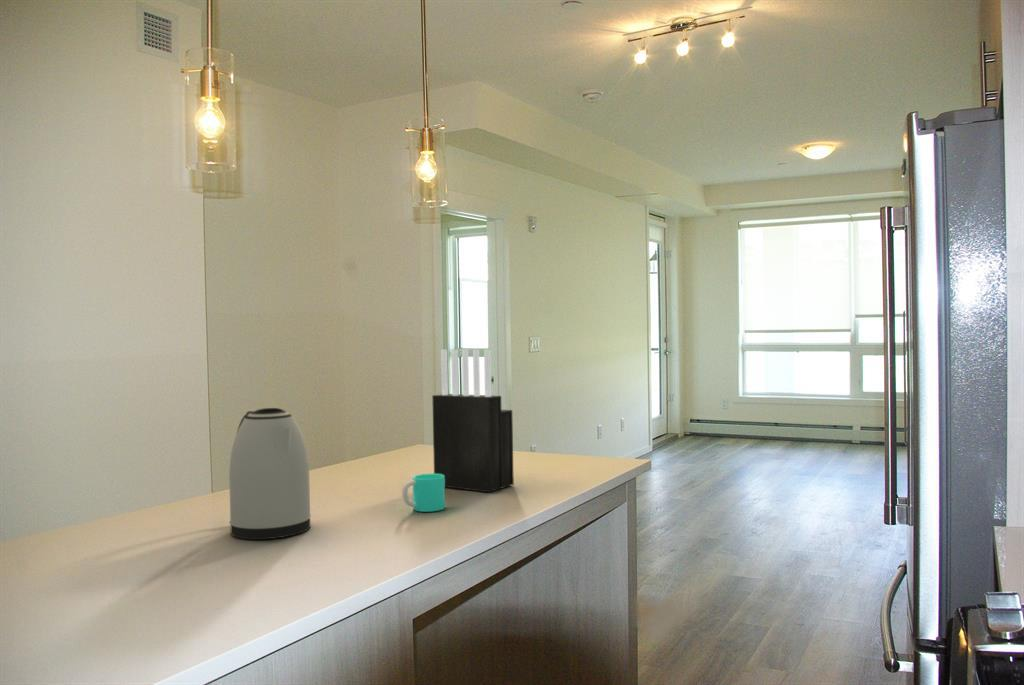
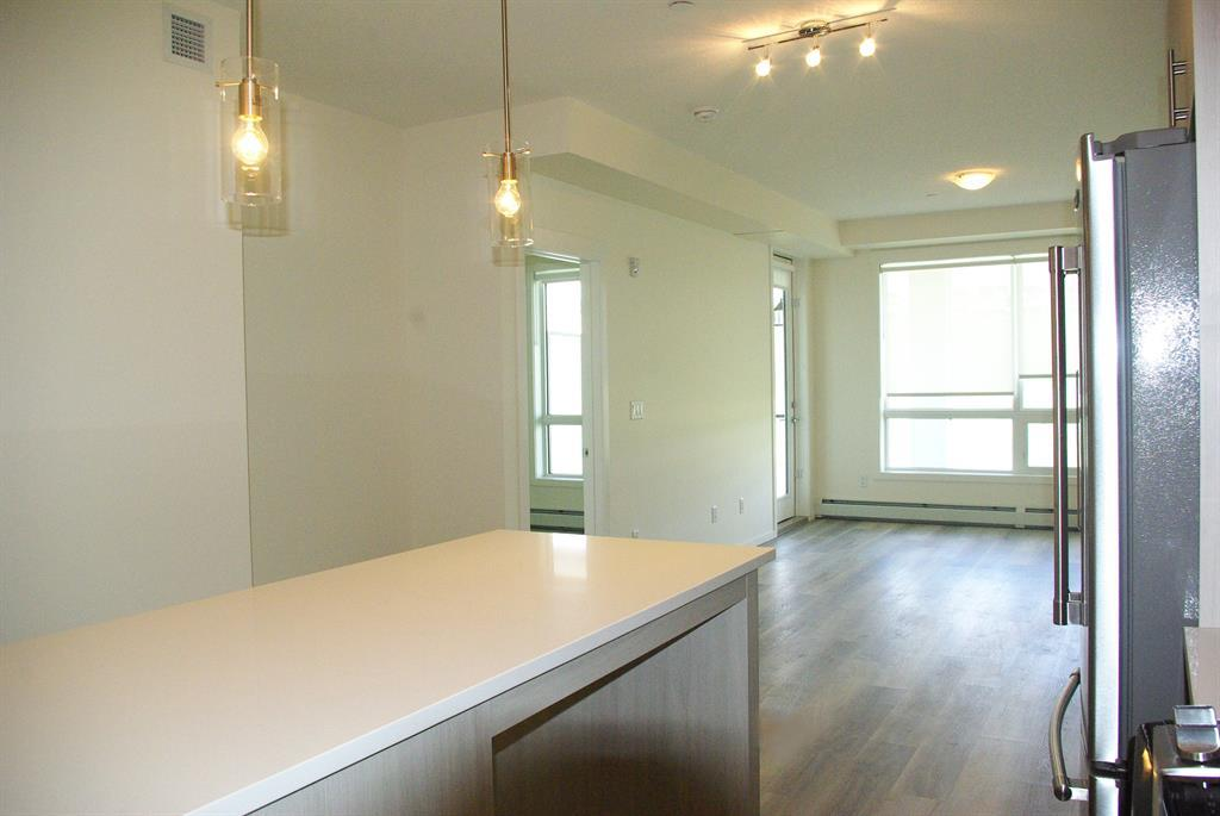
- kettle [228,407,312,541]
- knife block [431,348,515,493]
- cup [401,473,446,513]
